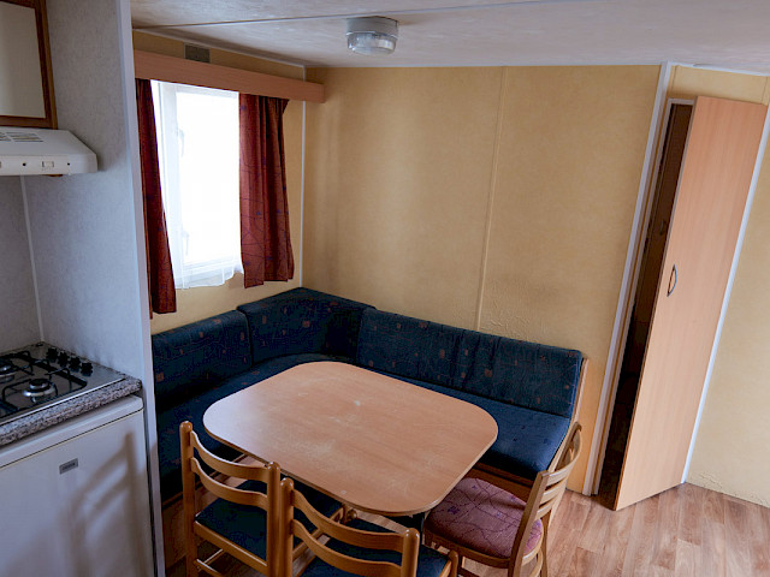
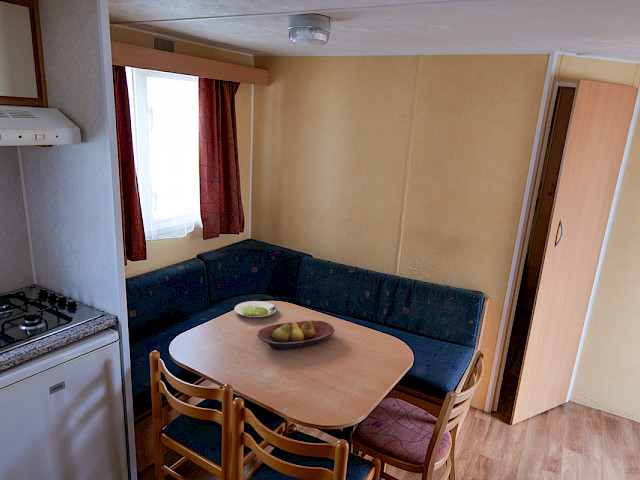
+ fruit bowl [256,319,335,351]
+ salad plate [233,300,278,318]
